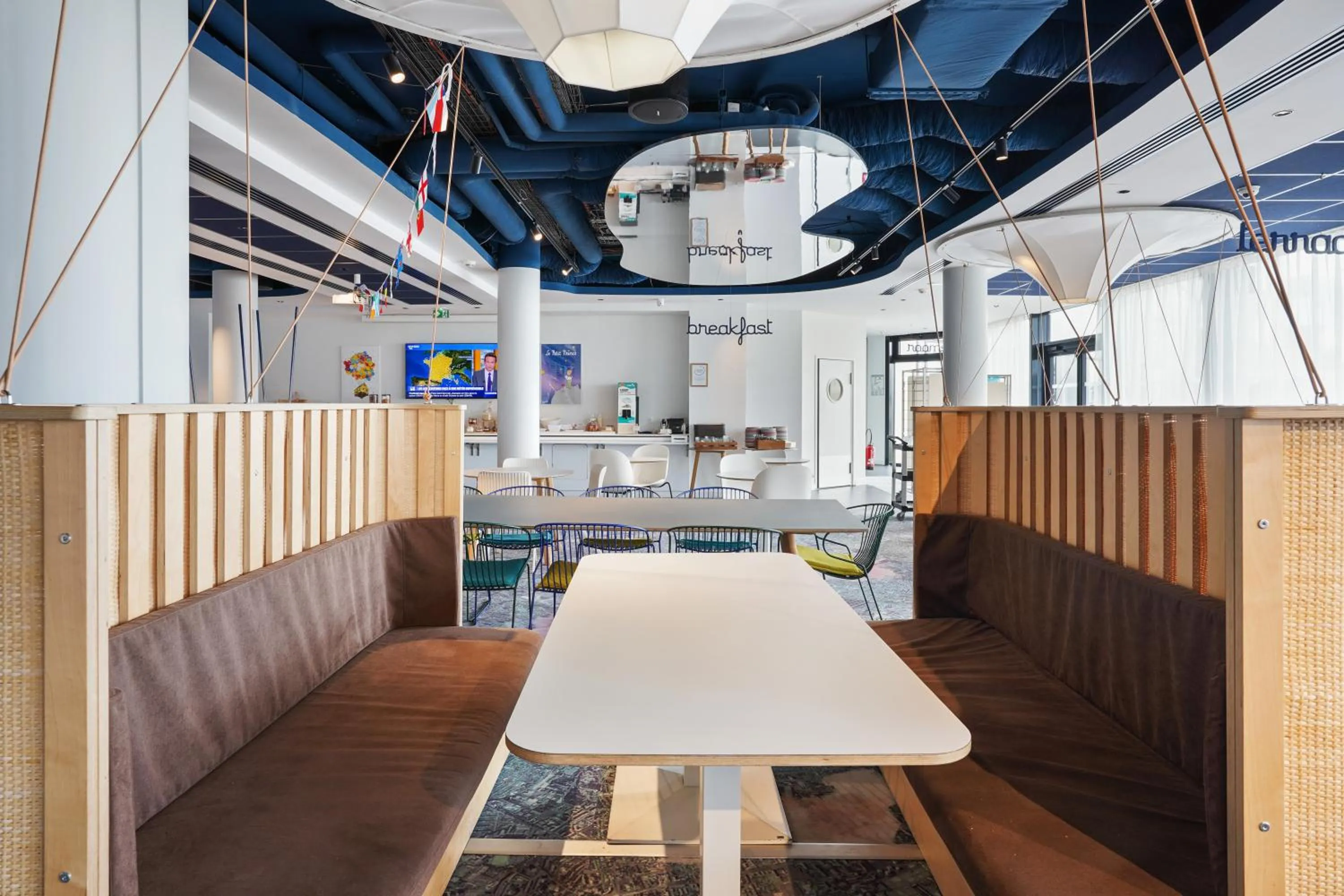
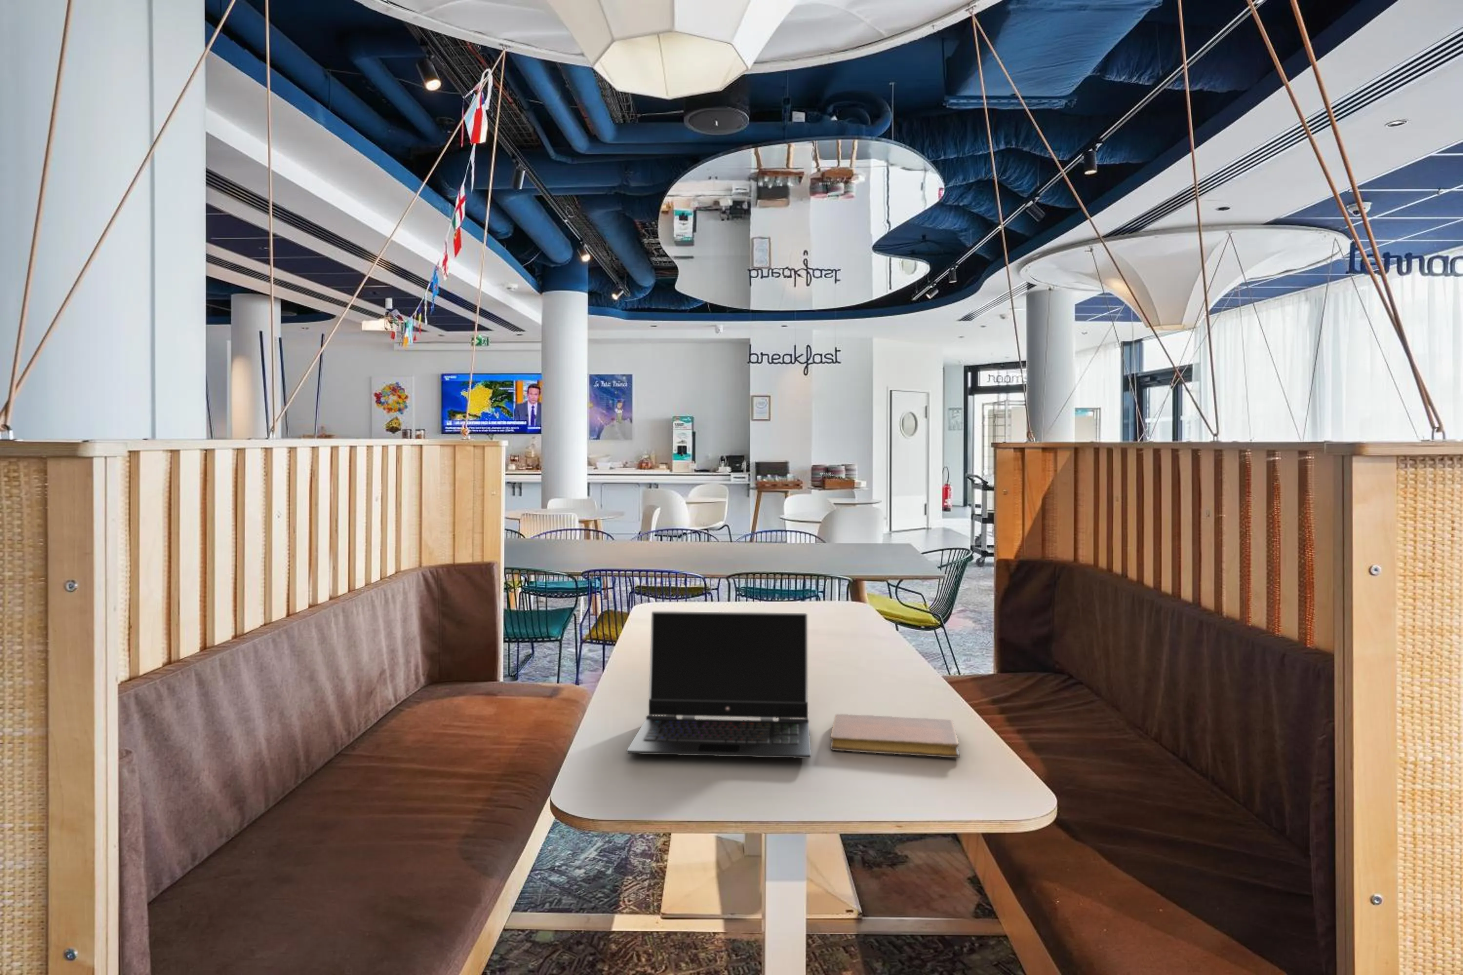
+ laptop computer [626,610,811,758]
+ notebook [829,714,960,758]
